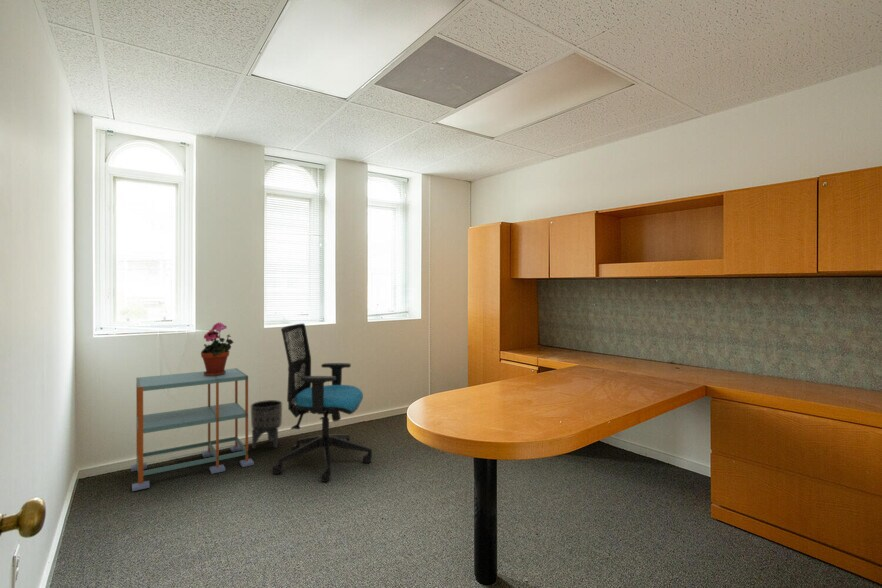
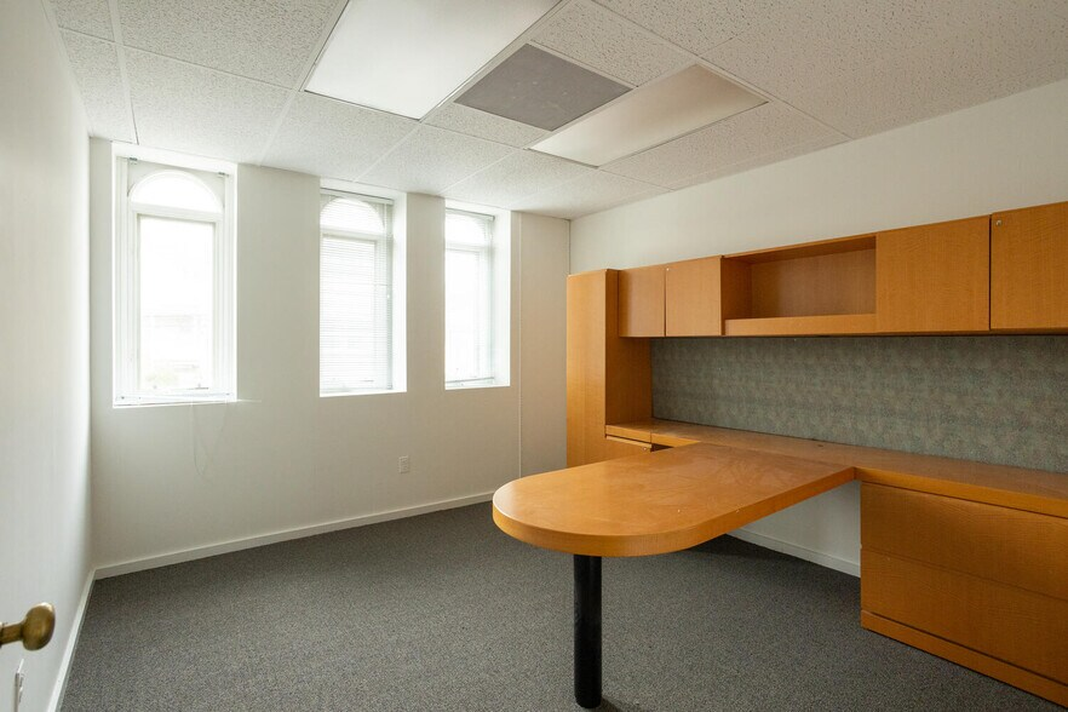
- potted plant [200,322,235,376]
- office chair [271,322,373,483]
- shelving unit [130,367,255,492]
- planter [250,399,283,450]
